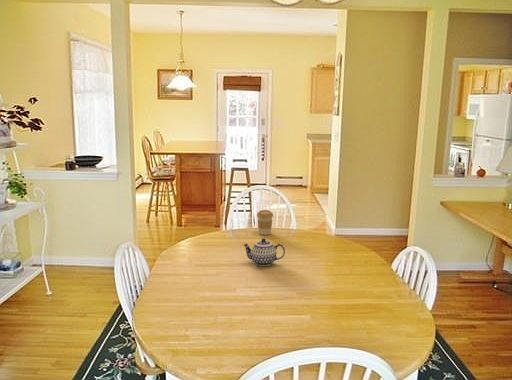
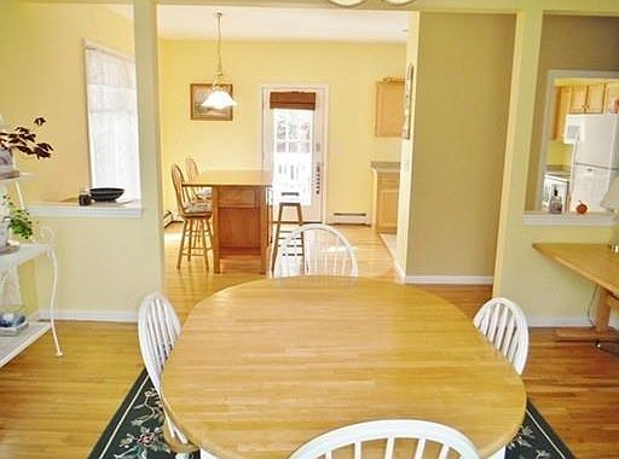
- teapot [242,237,286,267]
- coffee cup [256,209,274,236]
